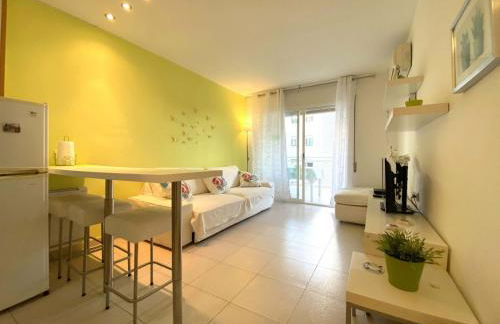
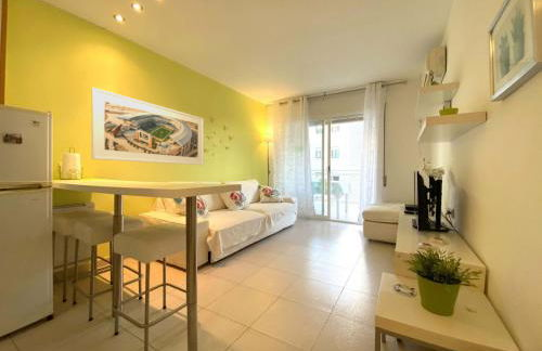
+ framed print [91,87,205,166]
